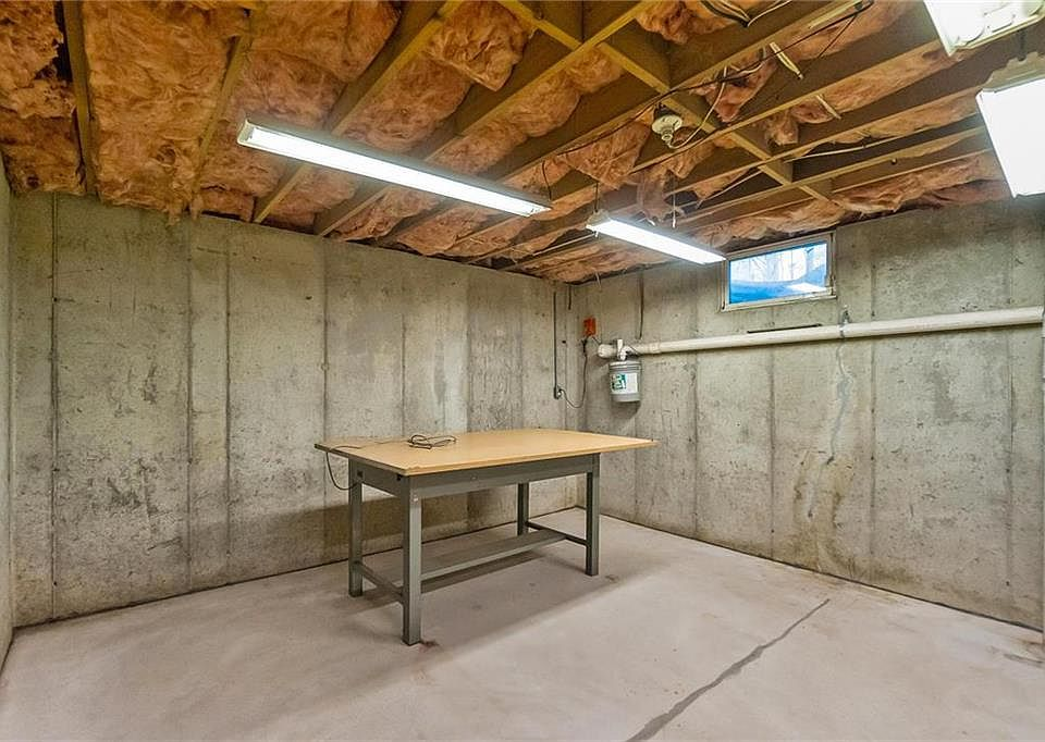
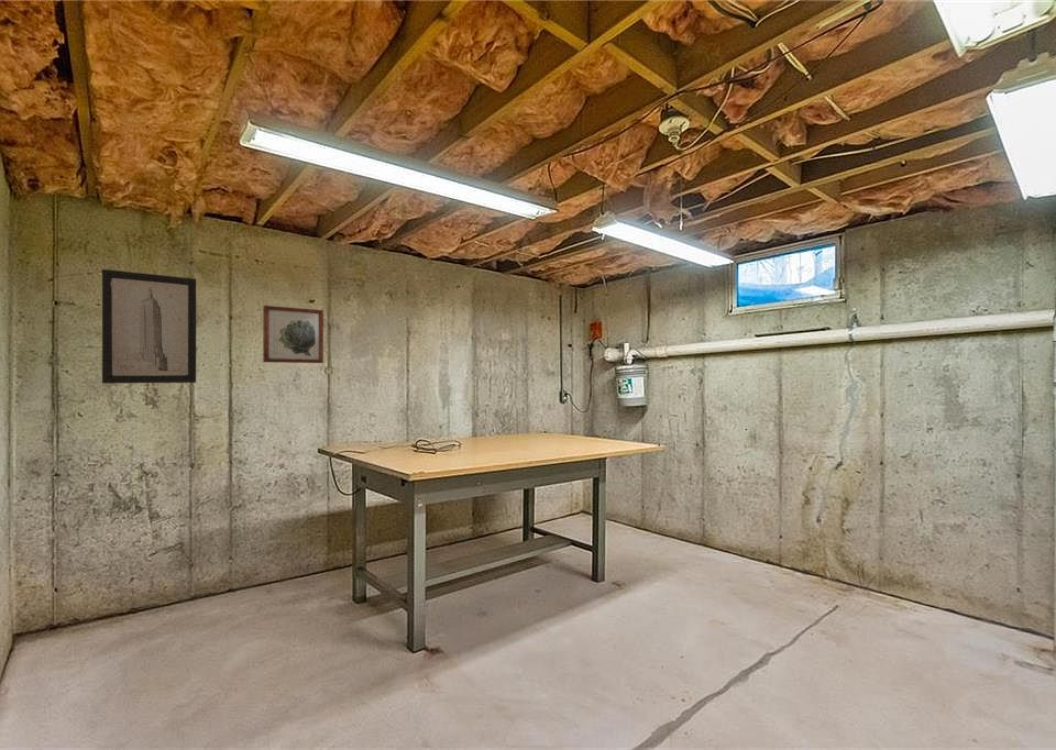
+ wall art [262,305,324,364]
+ wall art [101,268,197,385]
